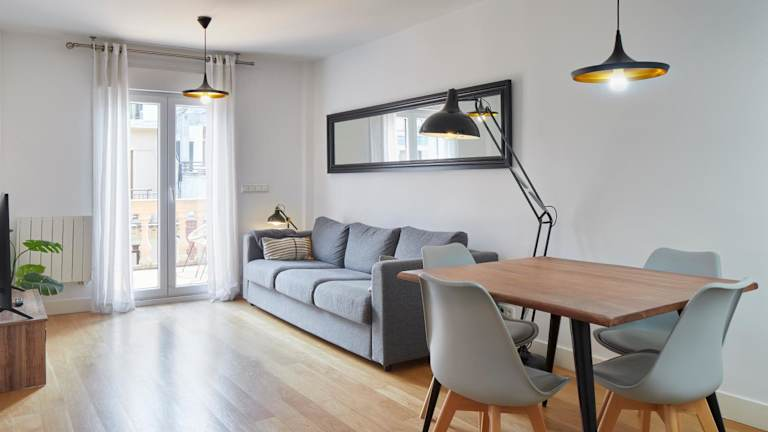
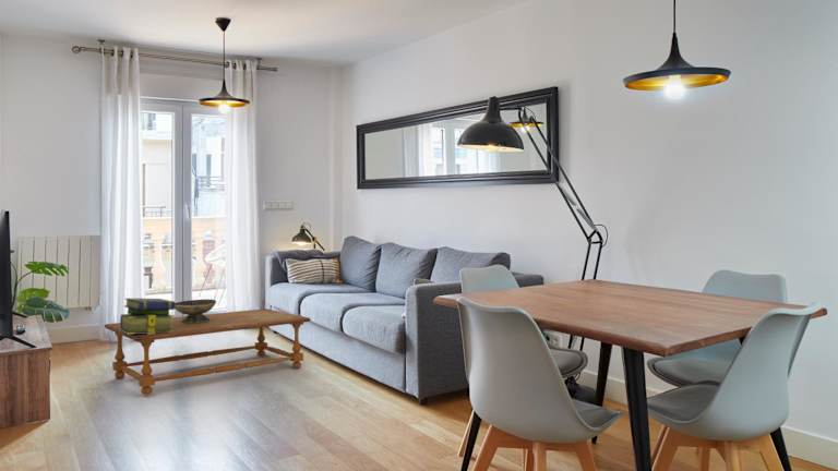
+ coffee table [103,307,312,396]
+ decorative bowl [175,299,217,323]
+ stack of books [119,298,177,335]
